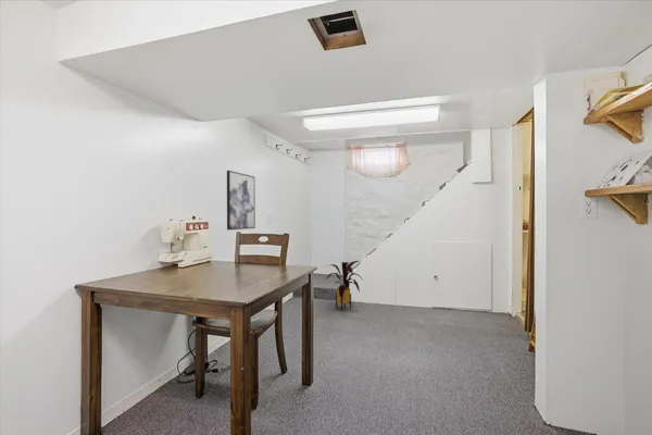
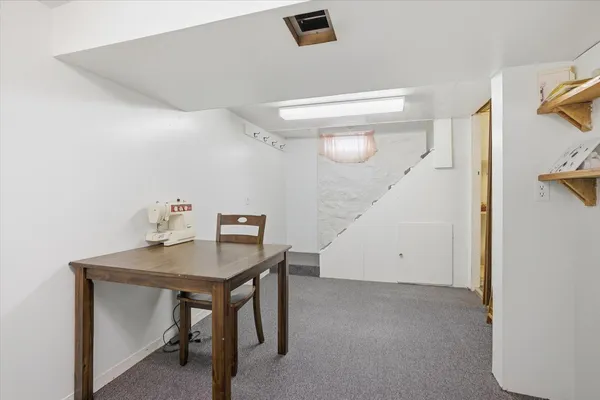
- wall art [226,170,256,231]
- house plant [325,260,363,311]
